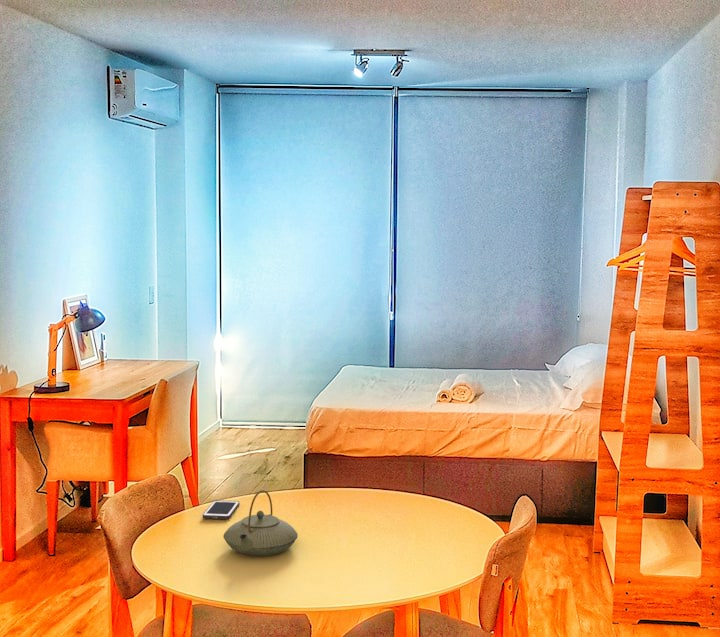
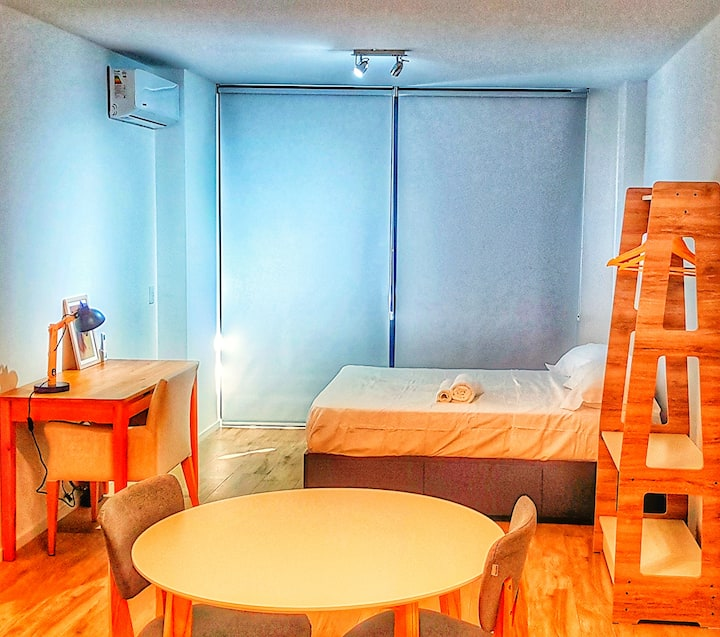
- teapot [222,489,299,557]
- cell phone [202,499,240,520]
